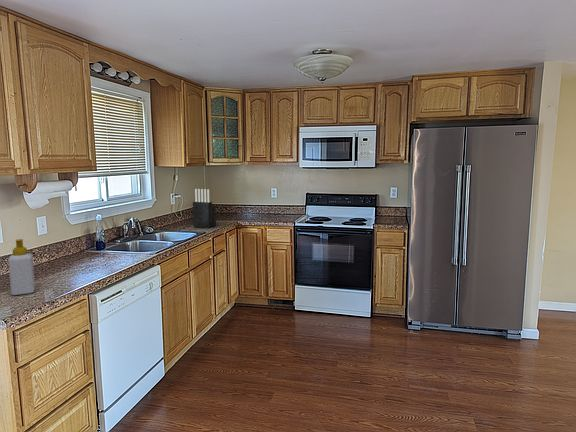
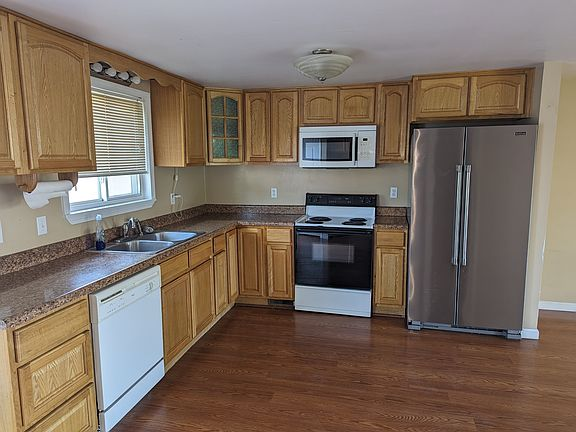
- knife block [192,188,217,229]
- soap bottle [7,238,36,296]
